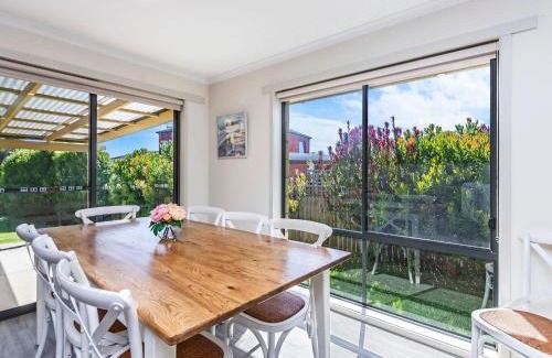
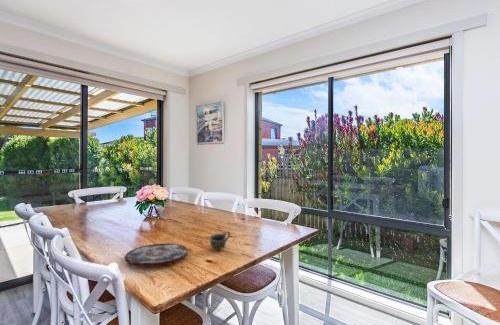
+ plate [124,243,189,267]
+ cup [208,230,231,251]
